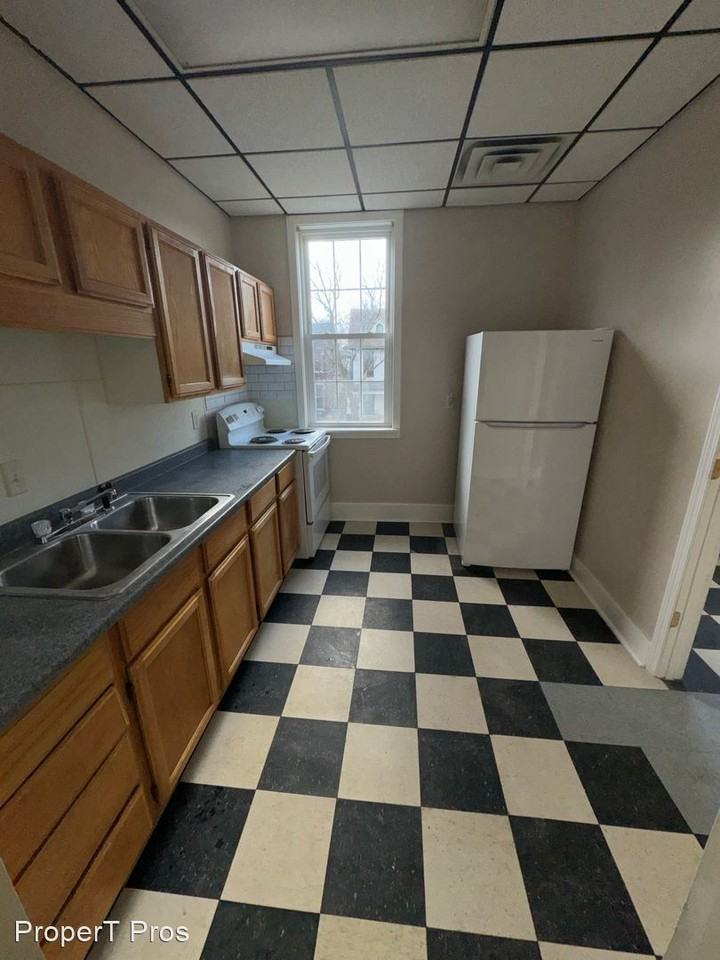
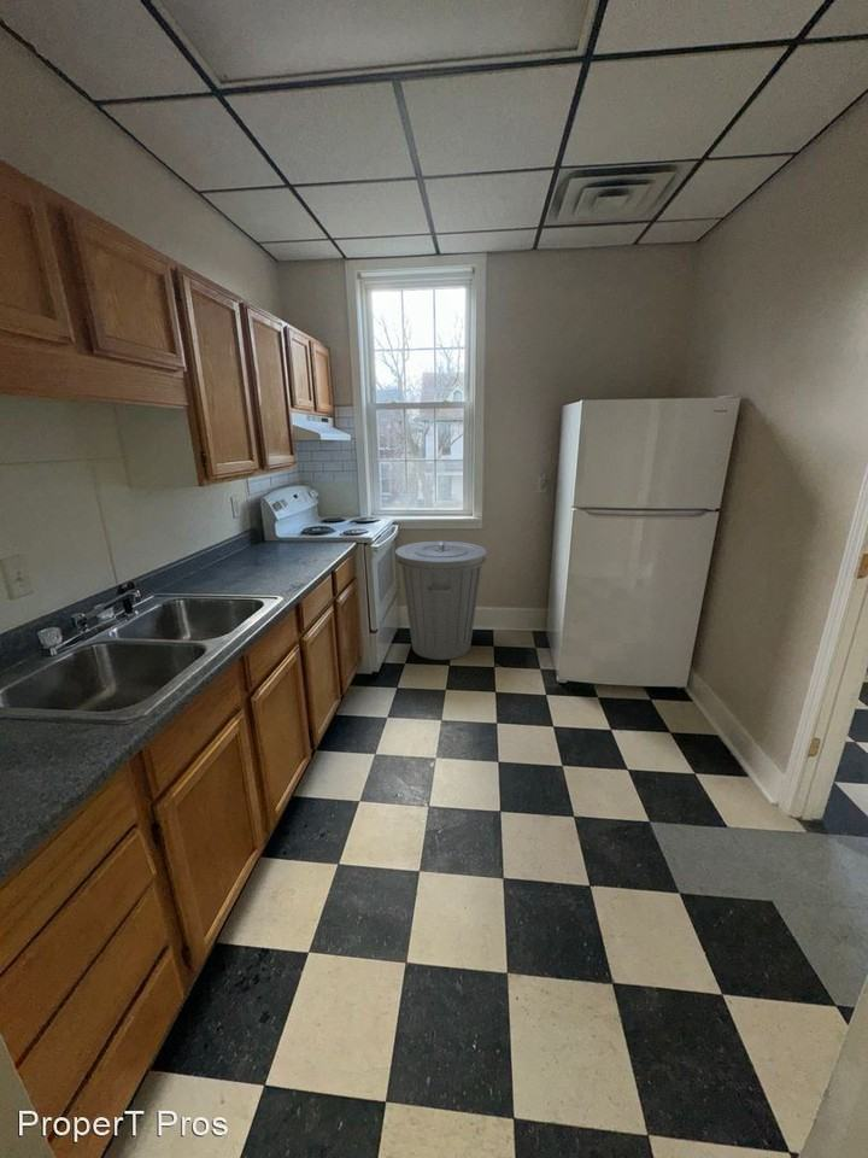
+ trash can [394,540,488,661]
